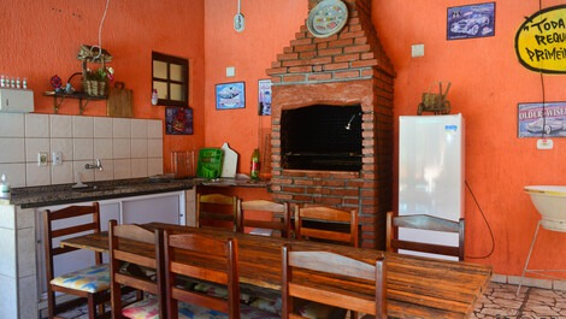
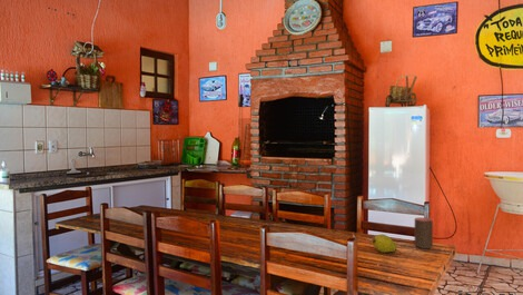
+ fruit [372,234,403,255]
+ cup [414,216,434,249]
